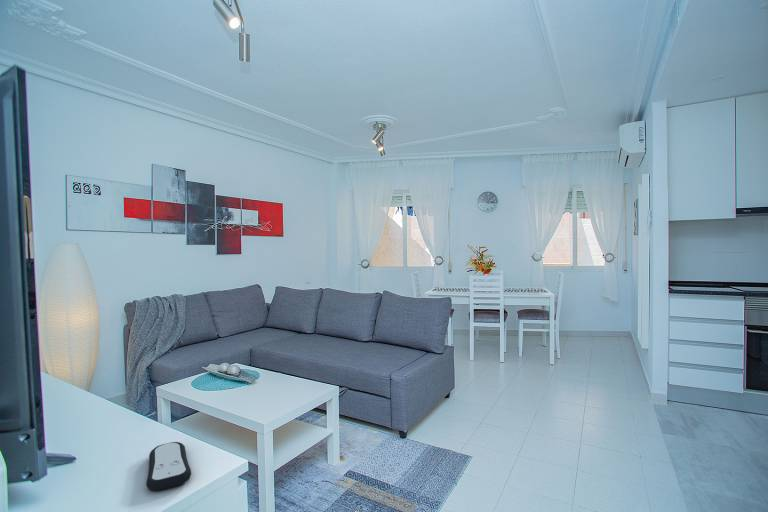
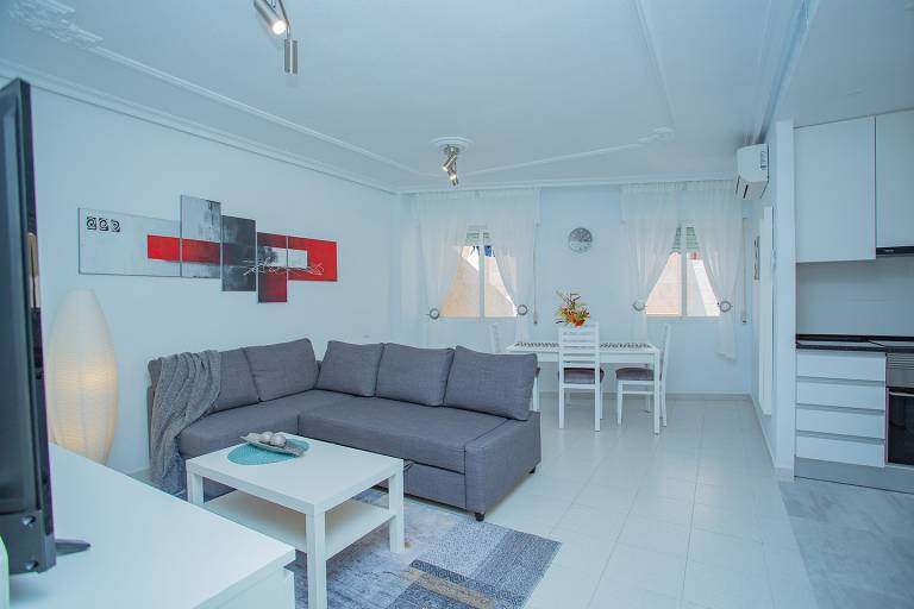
- remote control [145,441,192,492]
